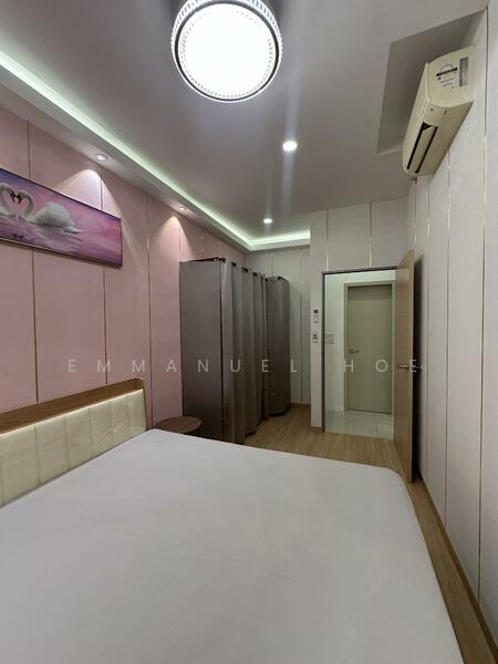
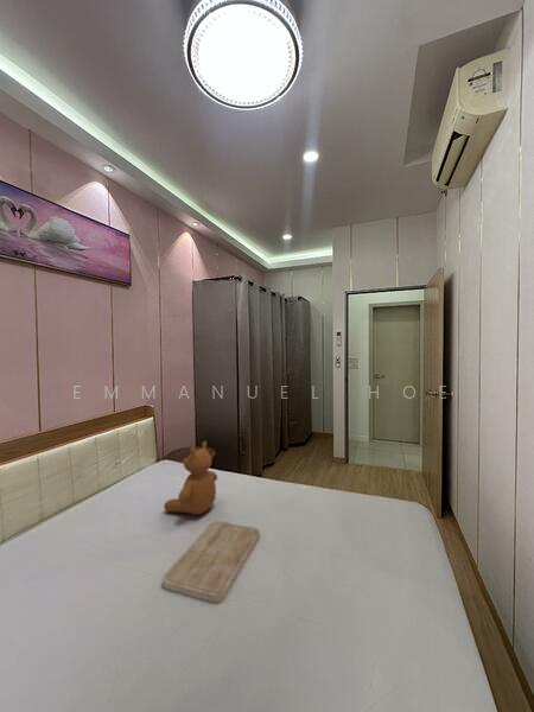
+ cutting board [161,520,261,604]
+ teddy bear [164,440,218,516]
